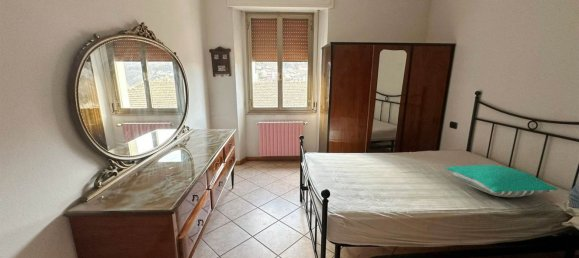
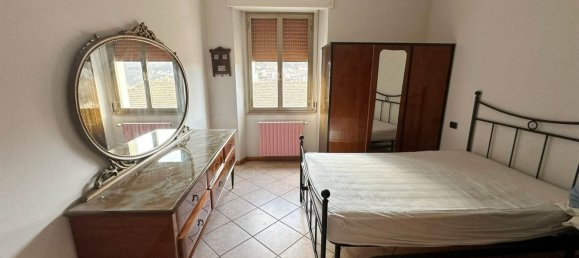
- pillow [443,164,559,198]
